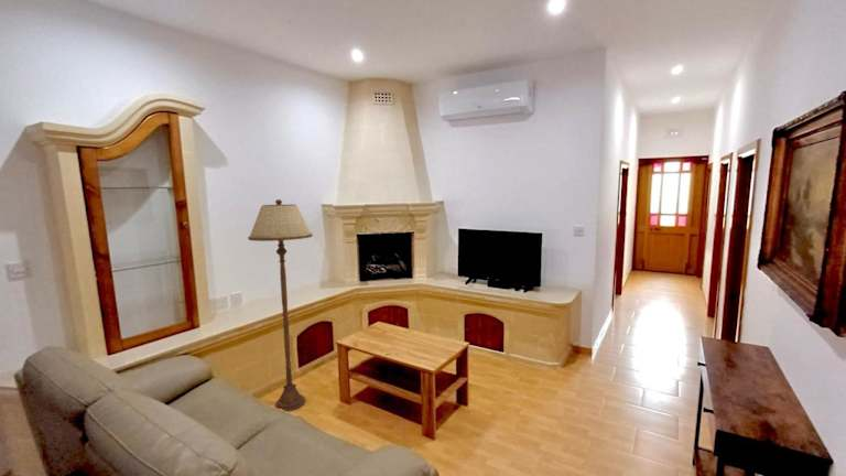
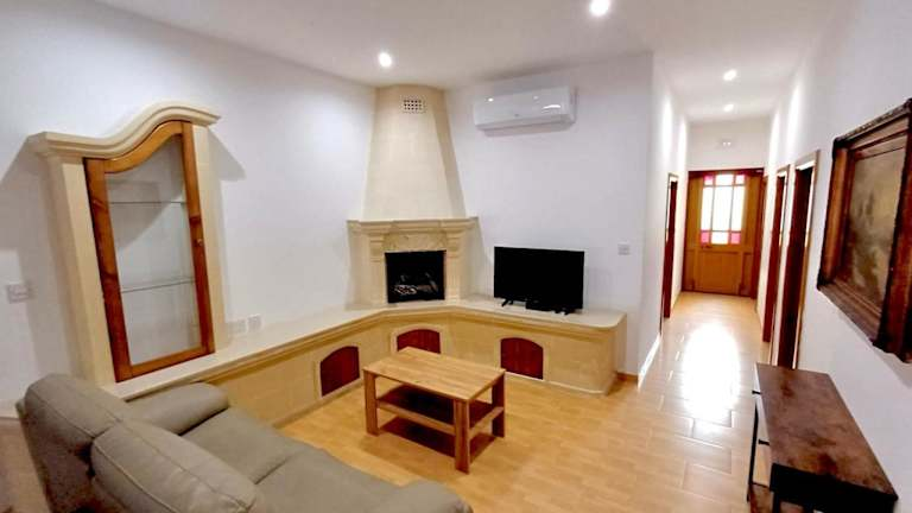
- floor lamp [247,198,314,412]
